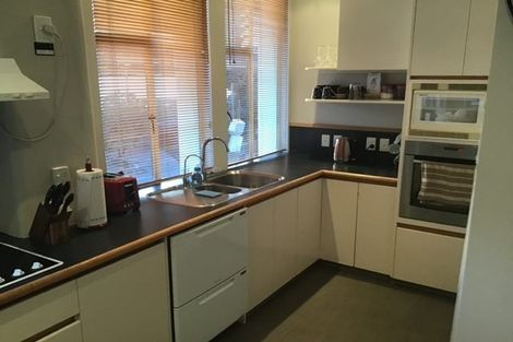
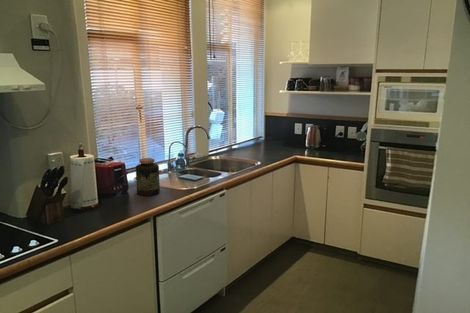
+ jar [135,157,161,197]
